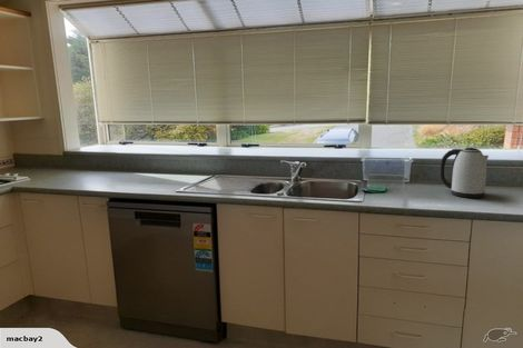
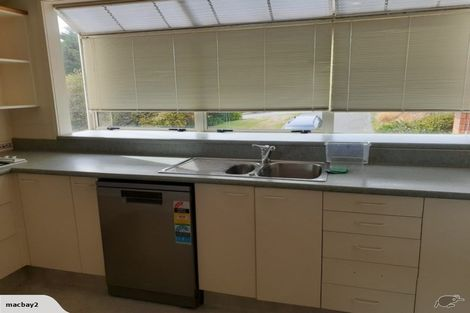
- kettle [440,147,490,199]
